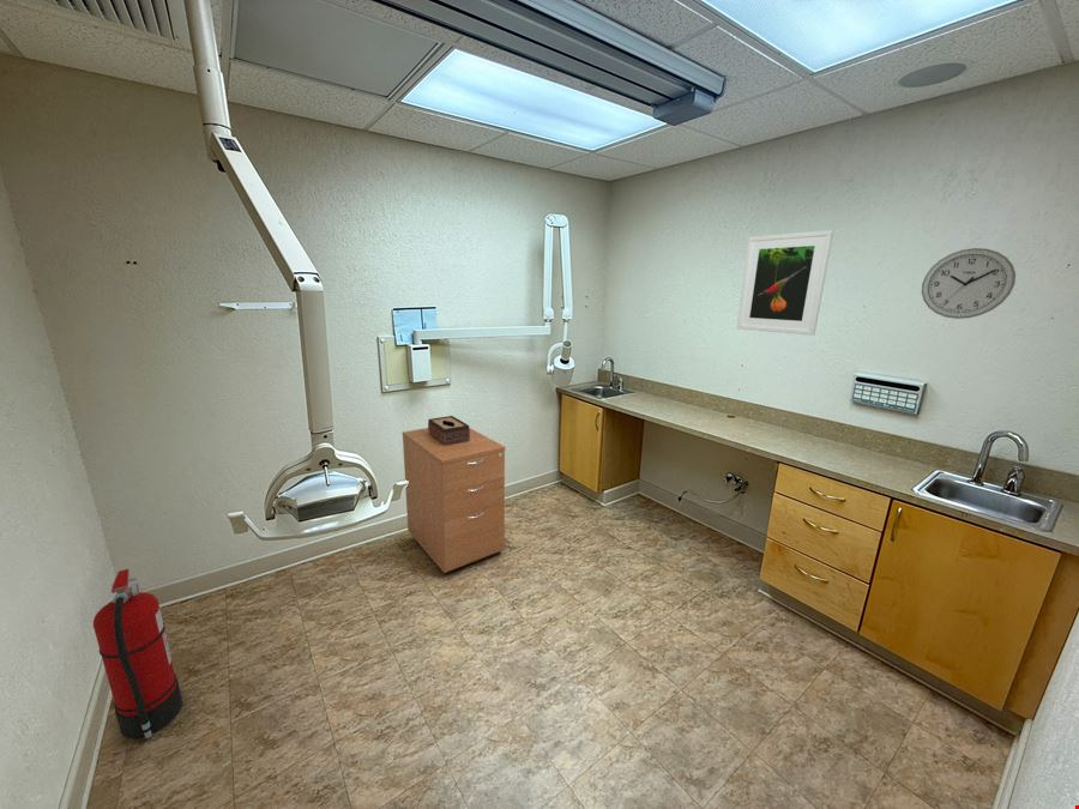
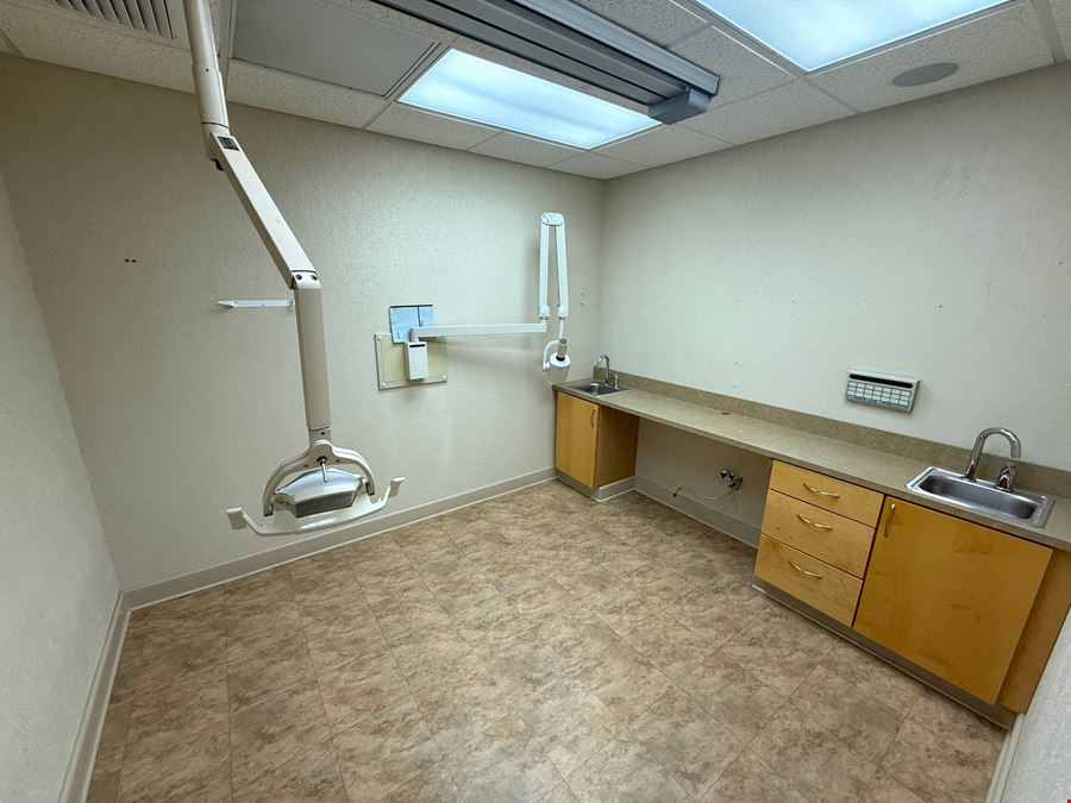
- wall clock [921,247,1017,320]
- tissue box [427,415,470,446]
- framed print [735,229,834,337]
- drawer unit [402,427,506,574]
- fire extinguisher [92,568,183,739]
